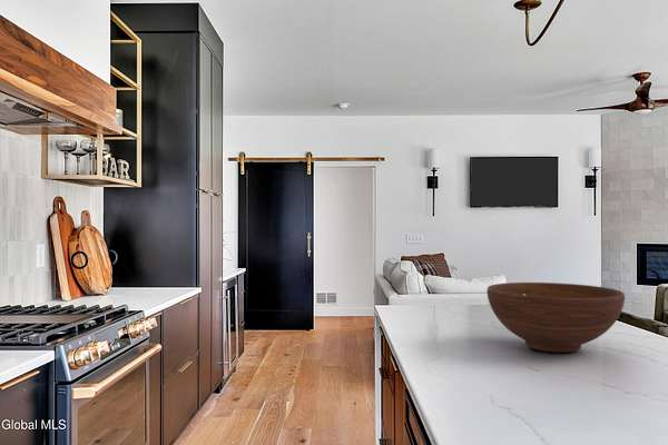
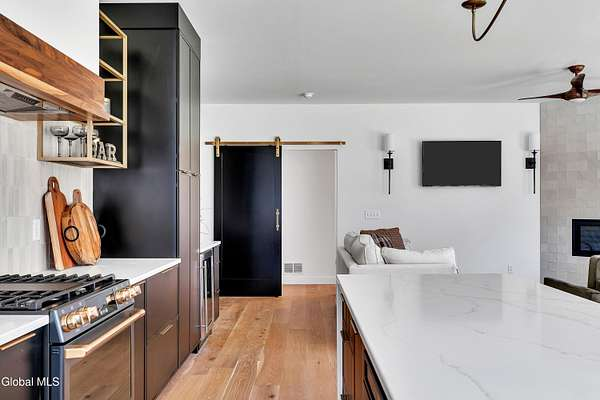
- fruit bowl [485,281,626,354]
